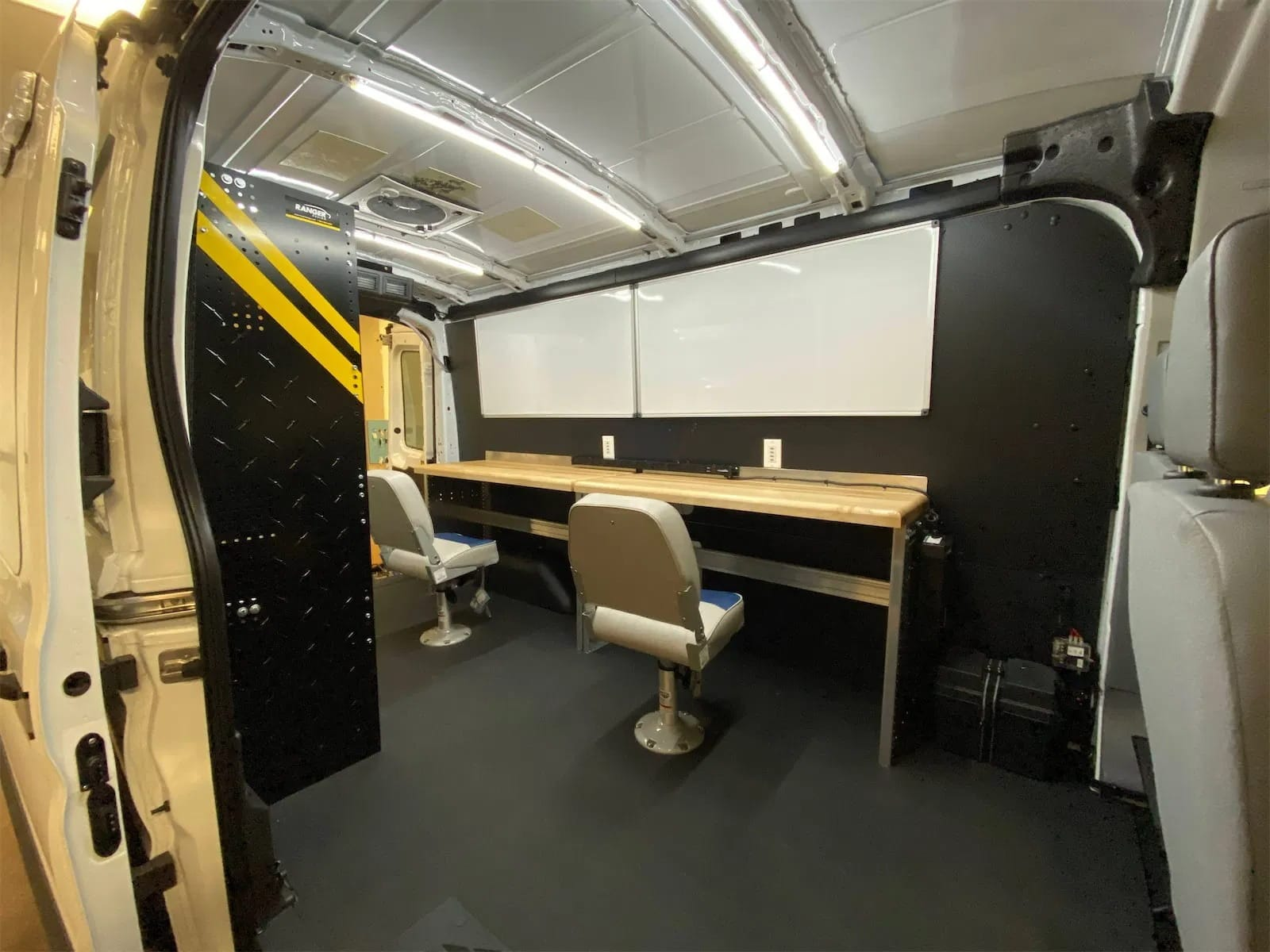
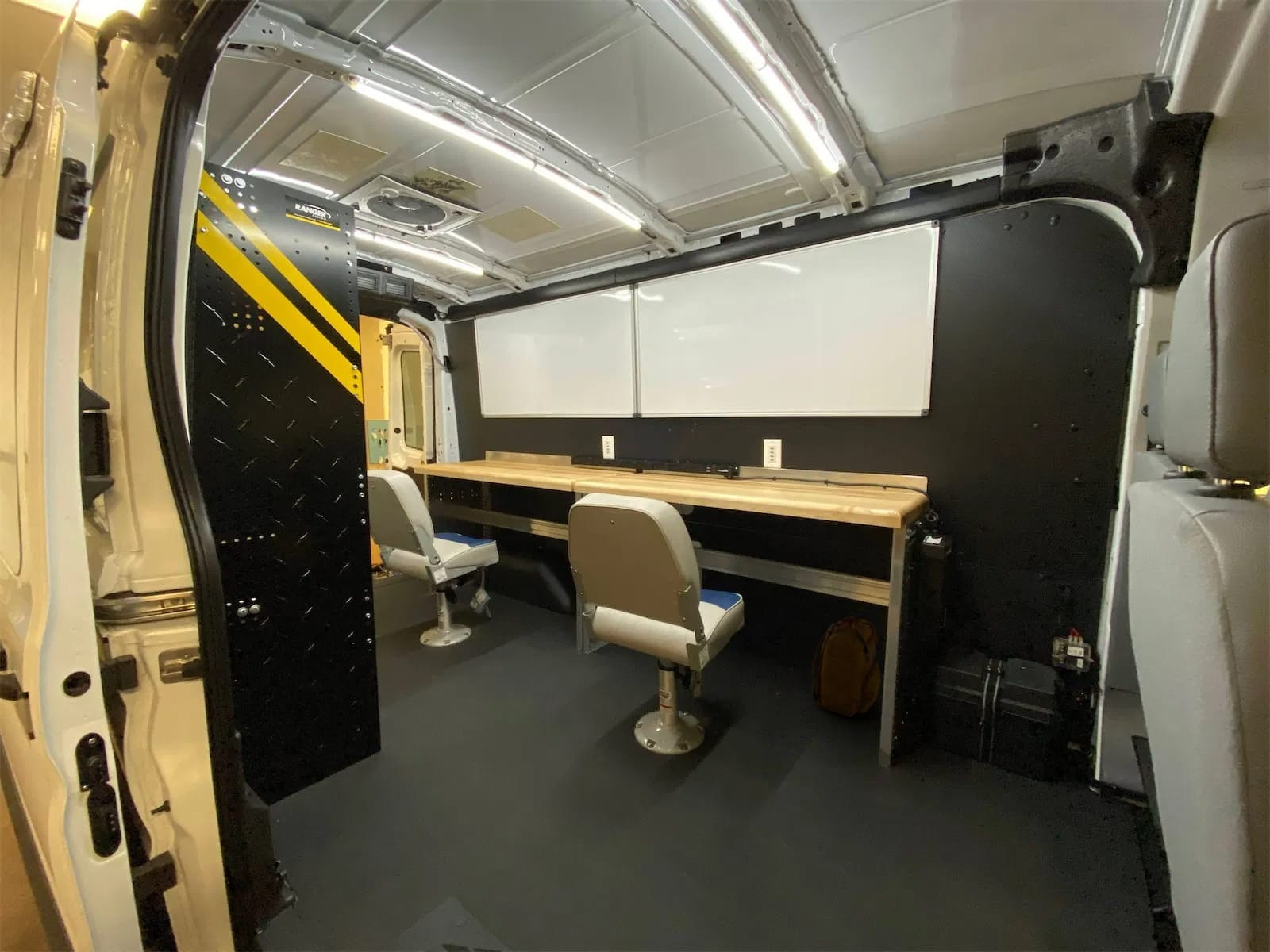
+ backpack [810,614,882,718]
